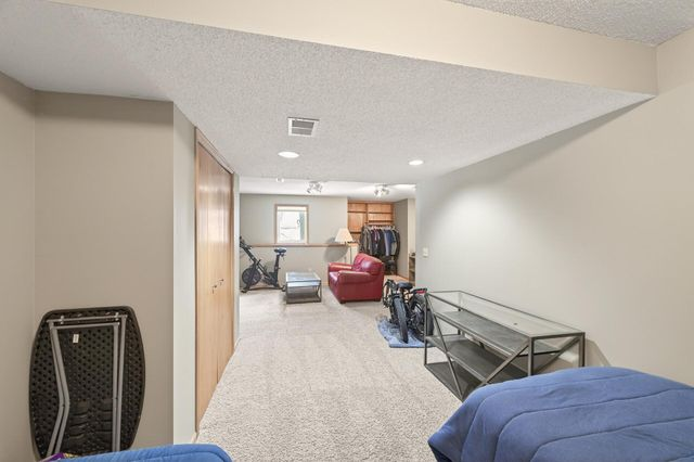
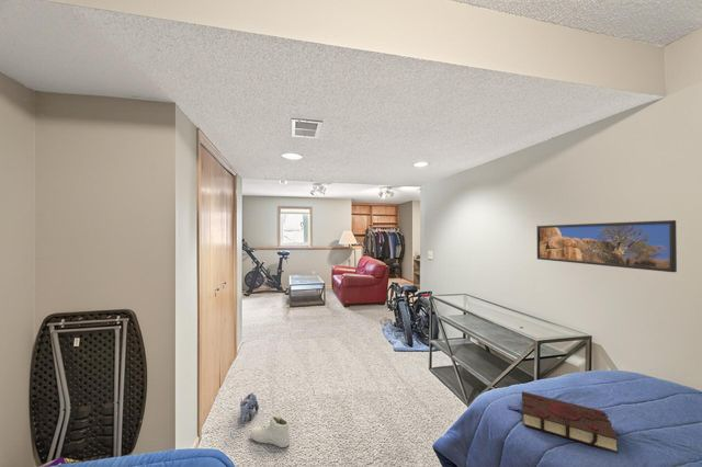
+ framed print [535,219,678,273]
+ book [507,390,620,454]
+ sneaker [249,414,291,448]
+ plush toy [239,391,260,423]
